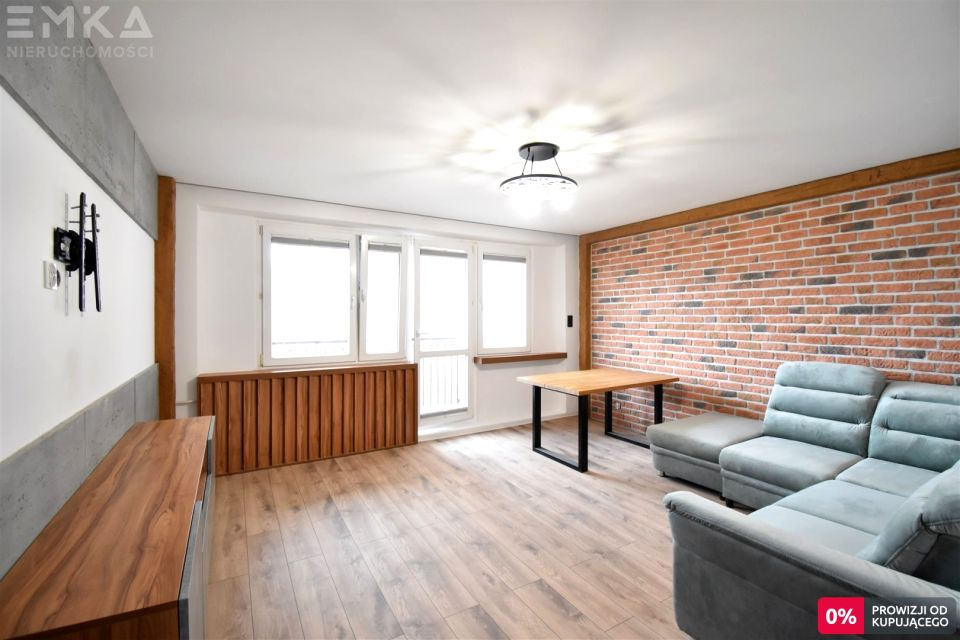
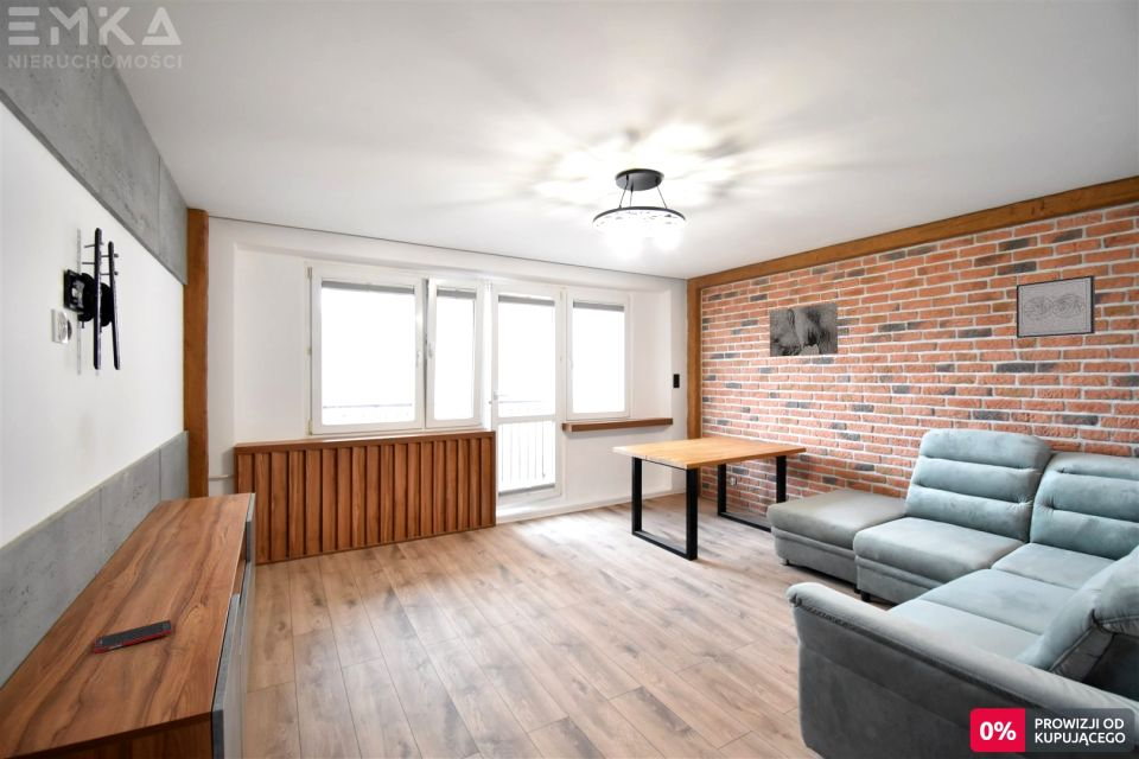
+ wall art [1016,274,1096,339]
+ cell phone [93,619,173,653]
+ wall art [769,301,839,358]
